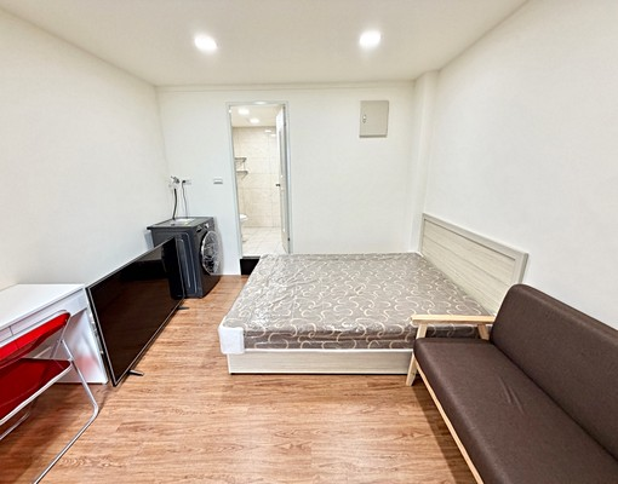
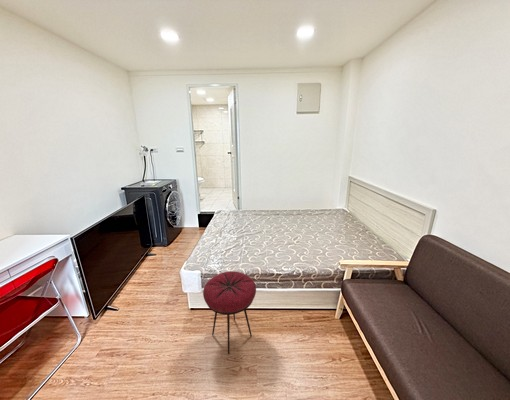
+ stool [202,270,257,355]
